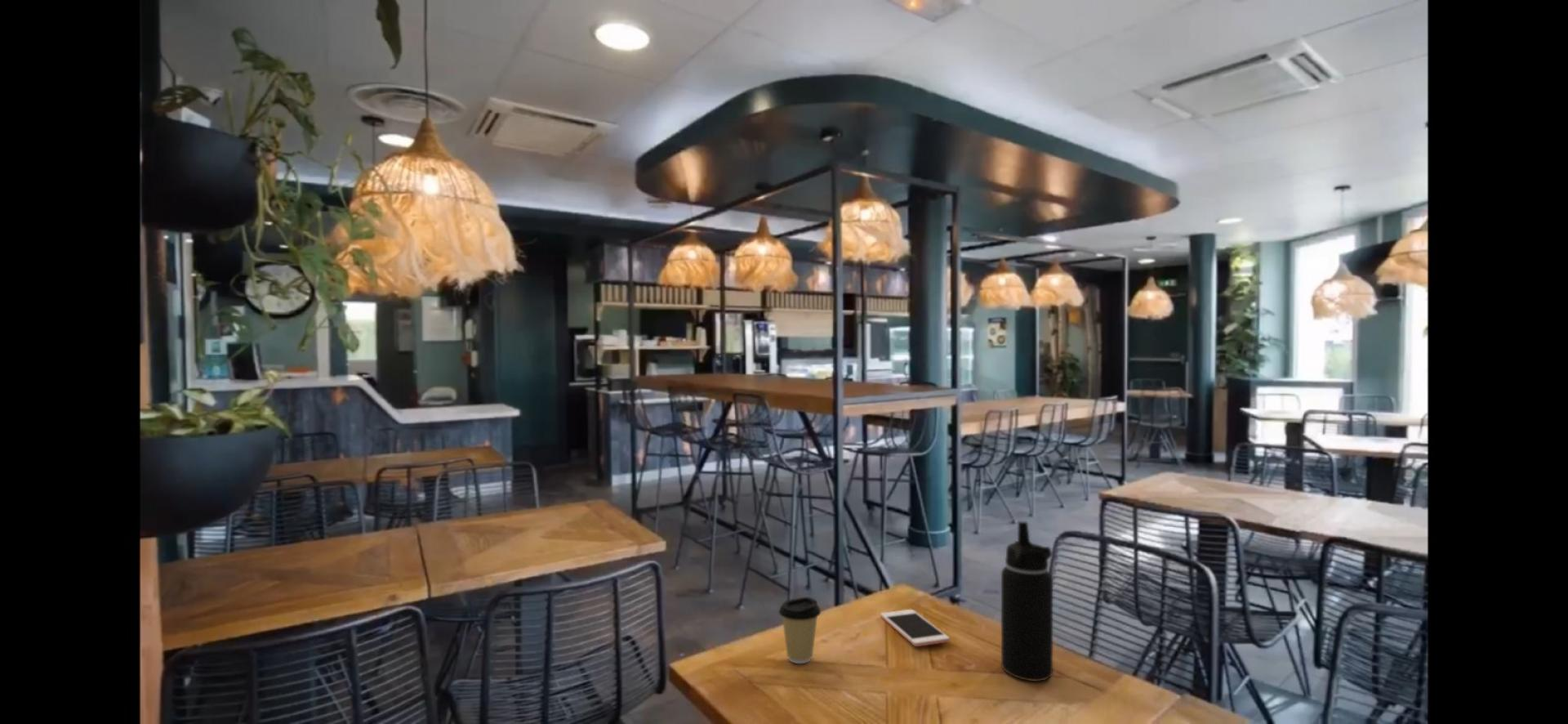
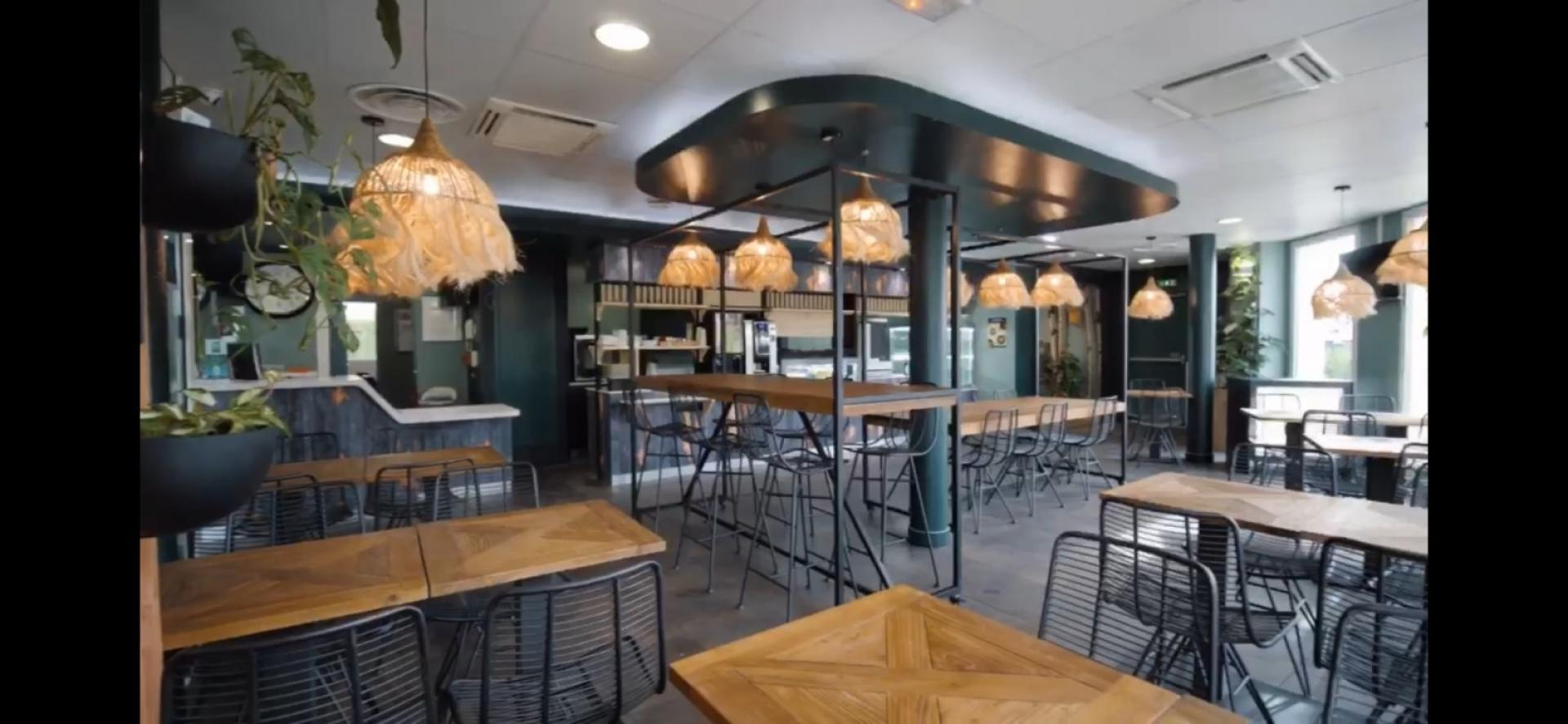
- water bottle [1000,521,1054,682]
- cell phone [880,609,951,647]
- coffee cup [778,597,822,664]
